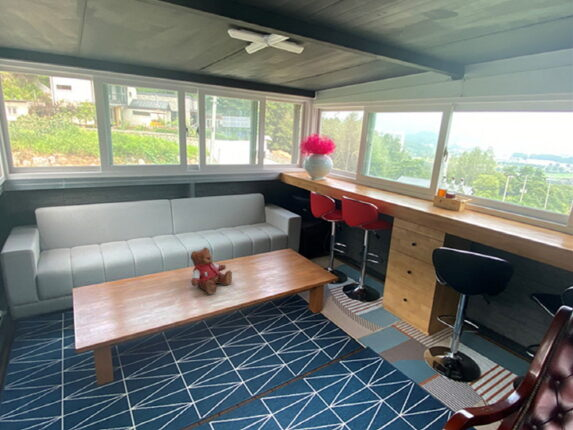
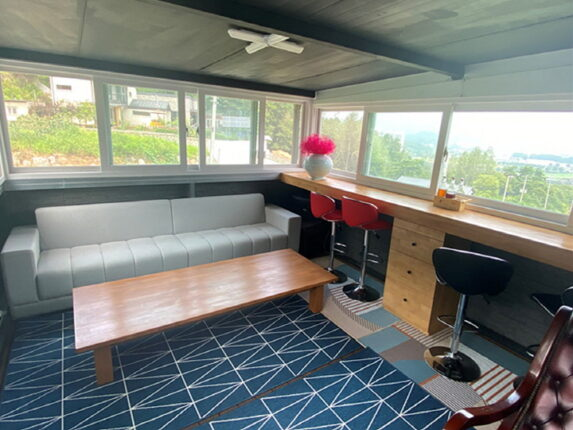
- teddy bear [190,246,233,295]
